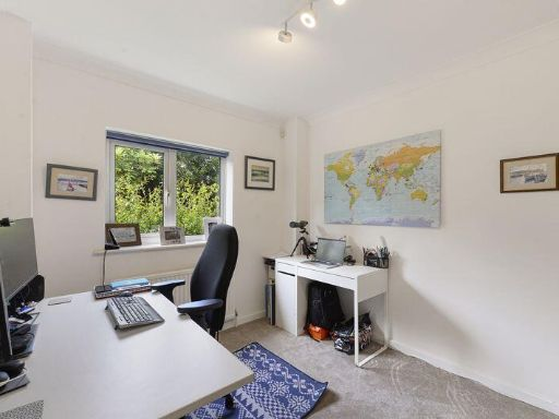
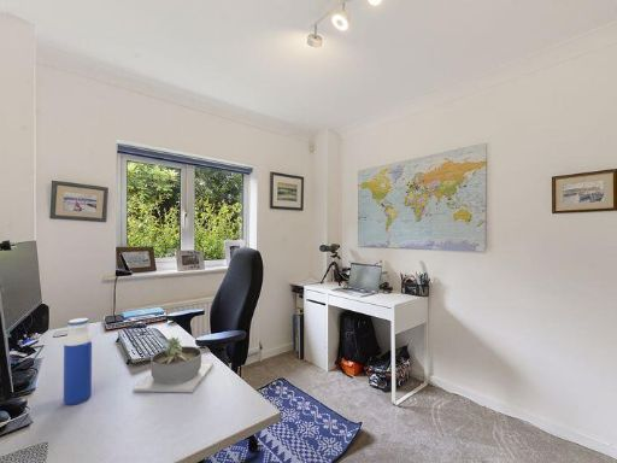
+ succulent planter [131,335,215,393]
+ water bottle [63,317,93,406]
